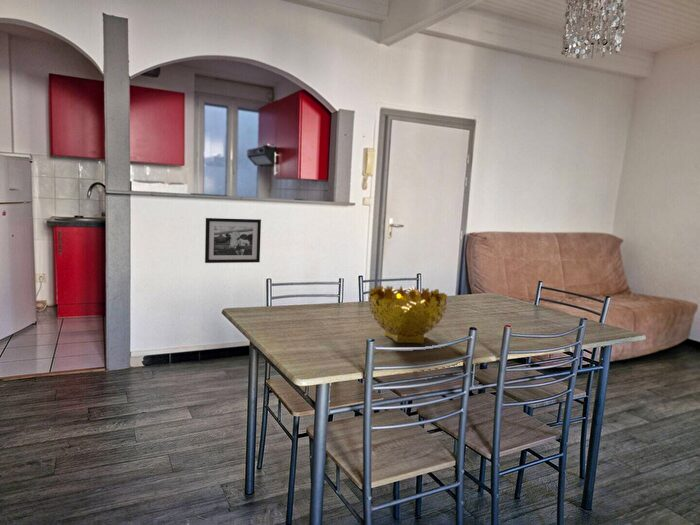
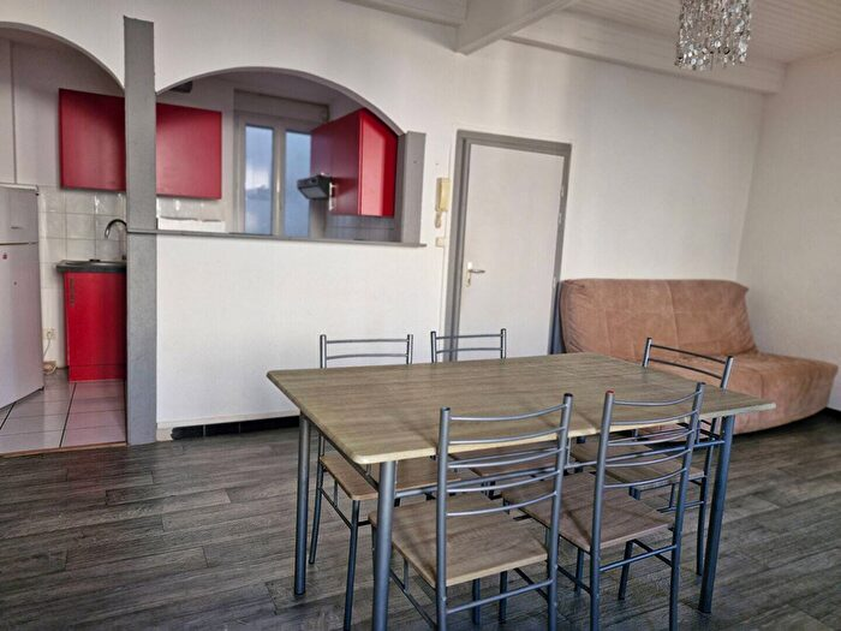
- decorative bowl [367,285,448,345]
- picture frame [204,217,262,264]
